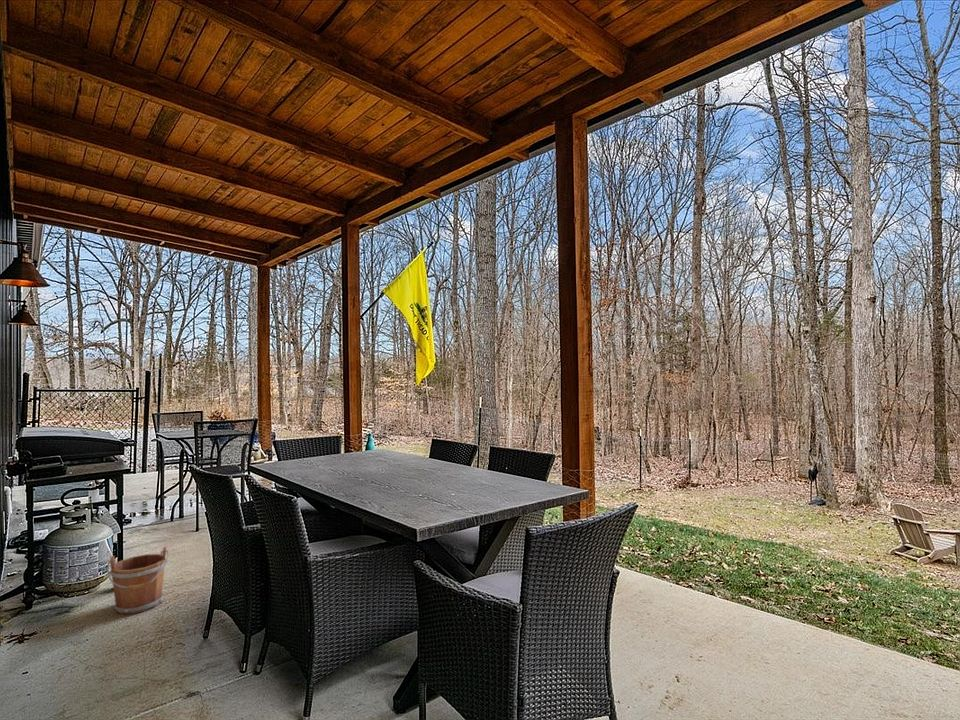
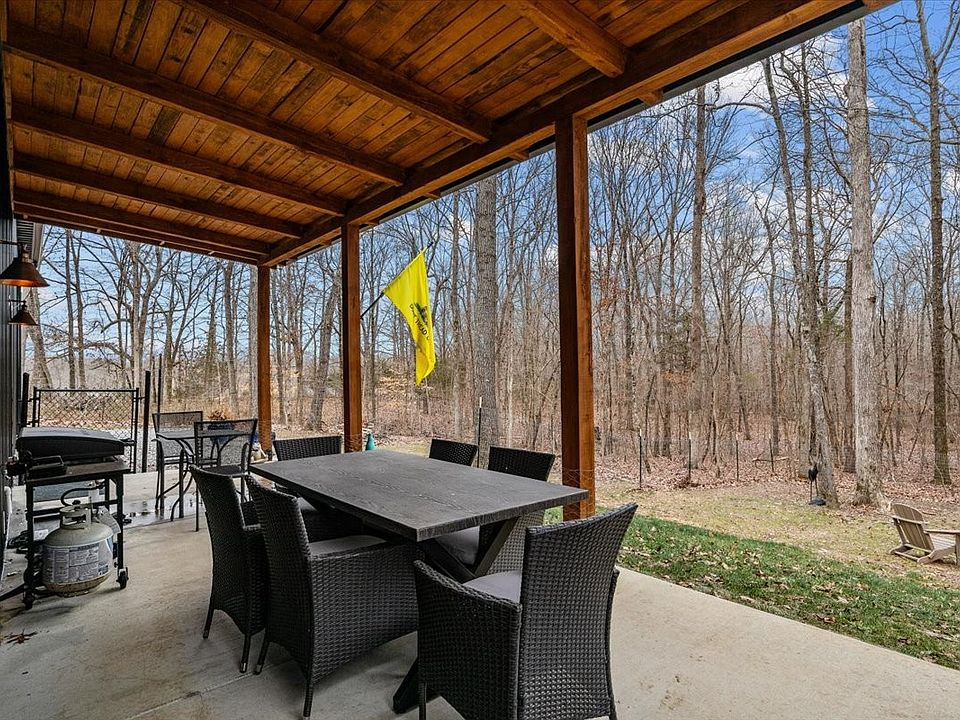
- bucket [106,546,170,615]
